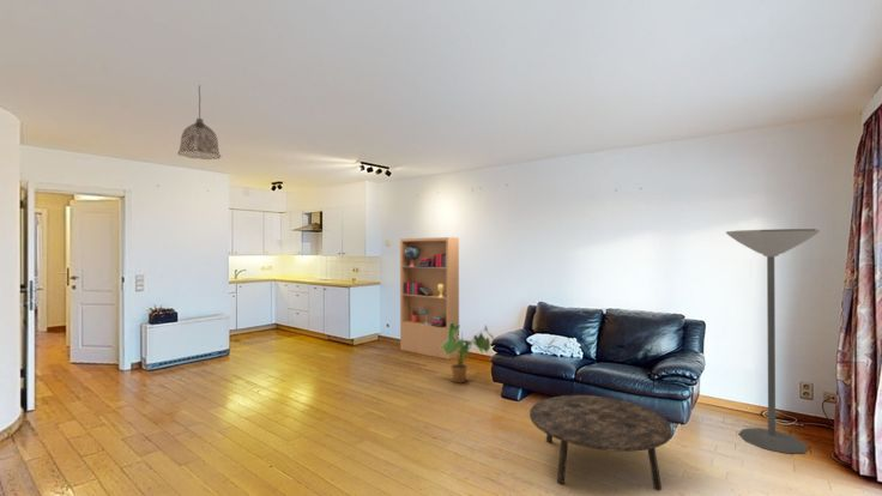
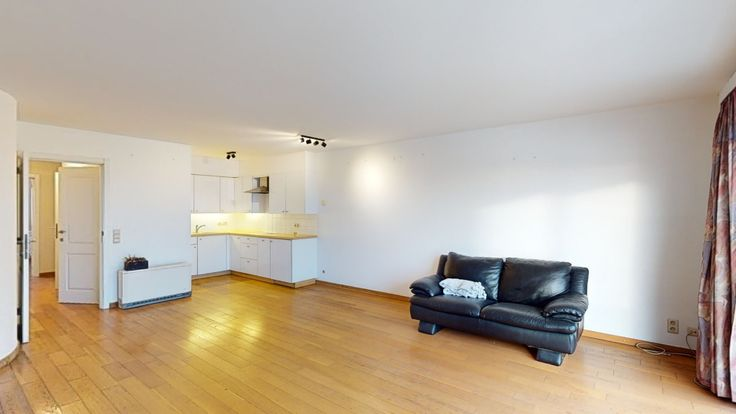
- coffee table [528,394,673,491]
- bookcase [399,236,460,361]
- pendant lamp [176,84,222,161]
- floor lamp [725,228,821,454]
- house plant [441,322,496,385]
